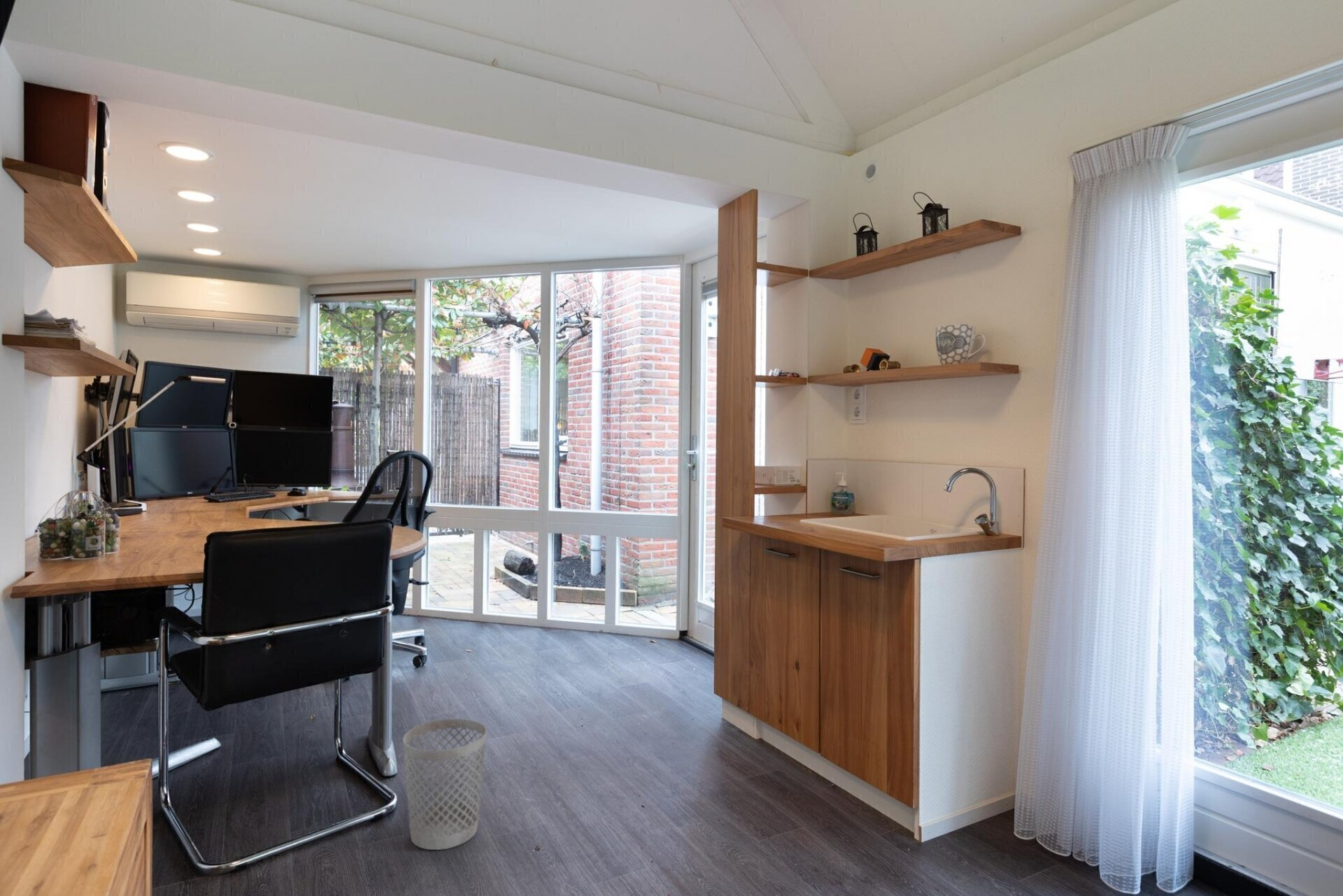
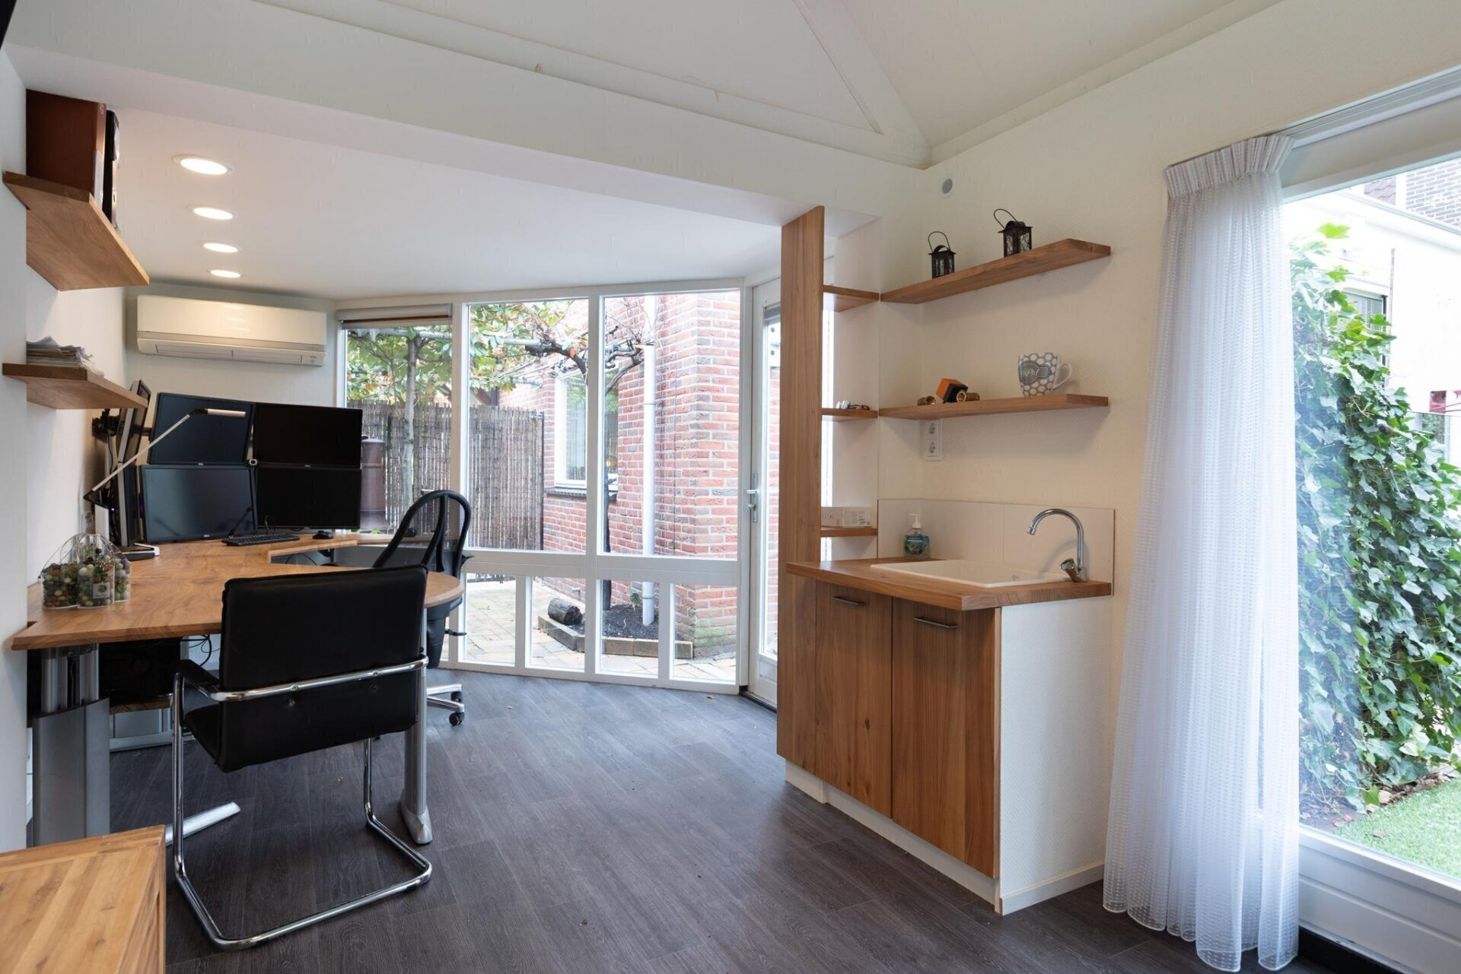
- wastebasket [402,718,488,851]
